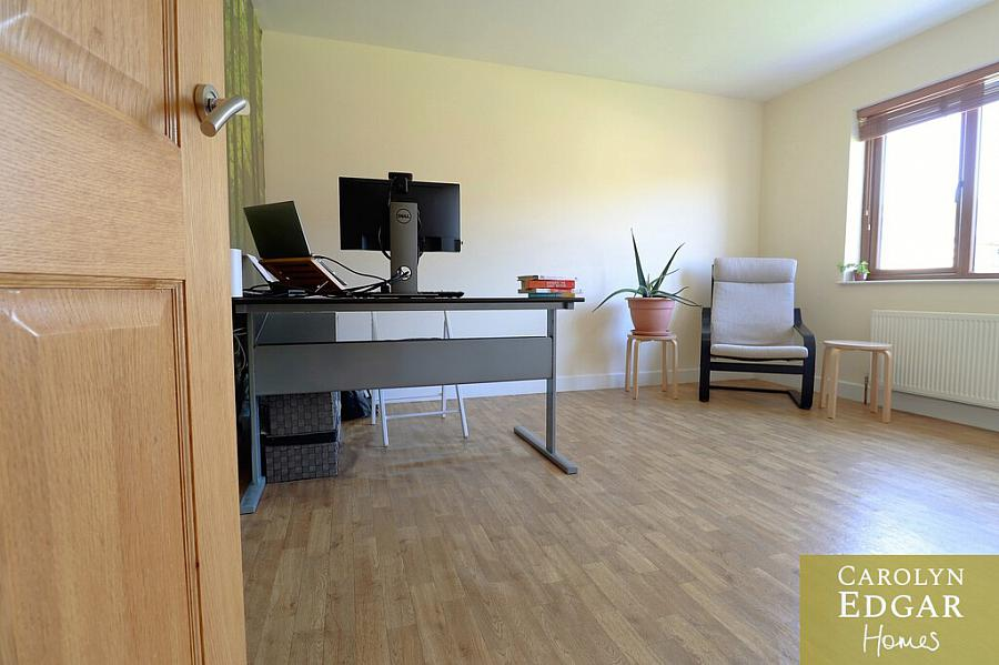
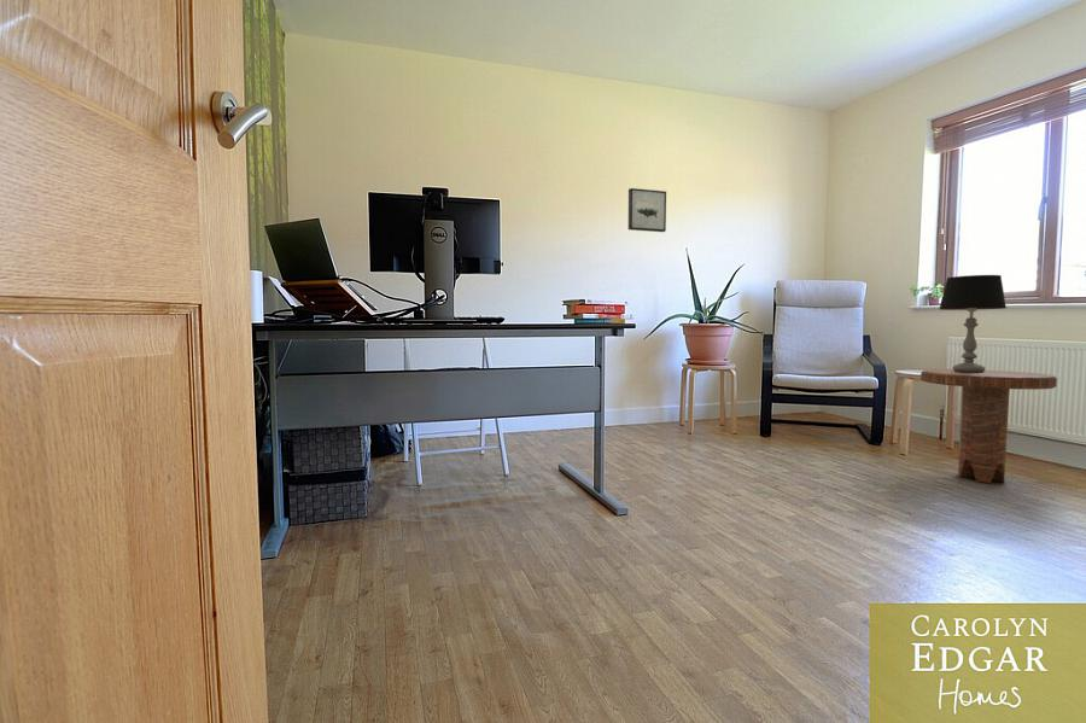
+ table lamp [939,274,1008,373]
+ wall art [627,187,667,233]
+ side table [919,368,1058,484]
